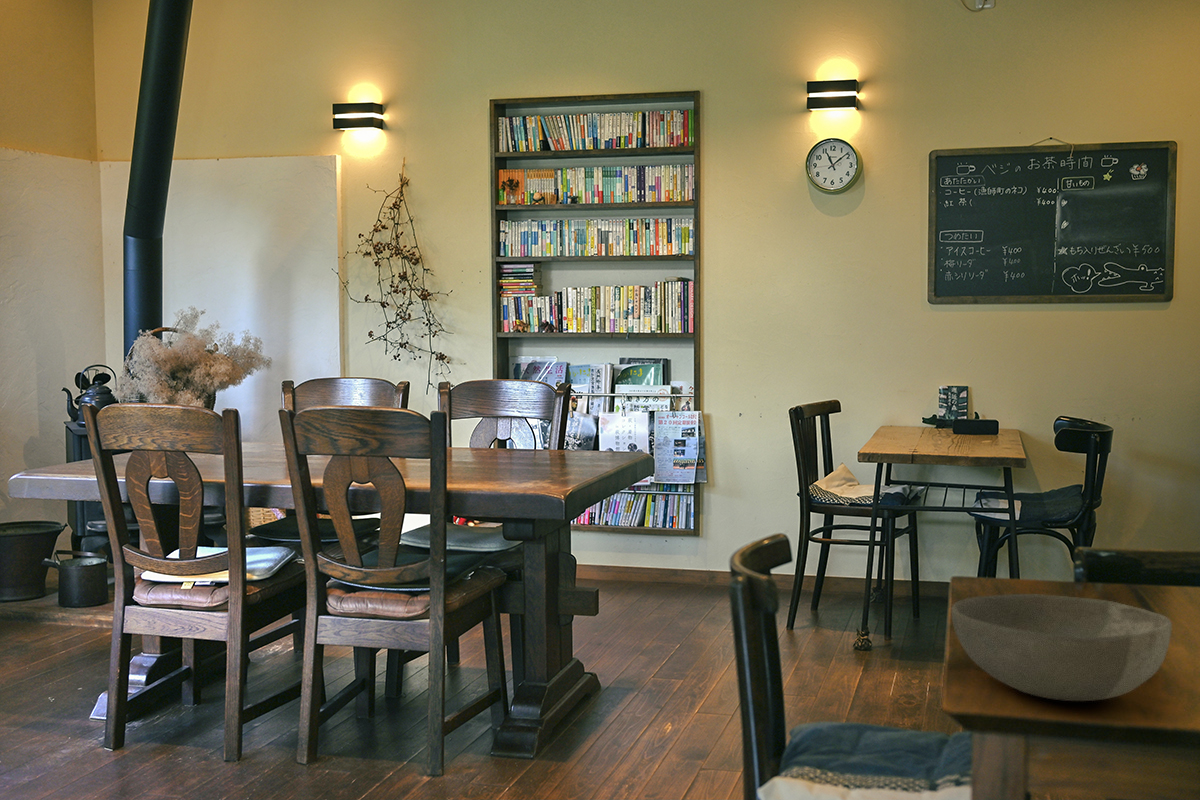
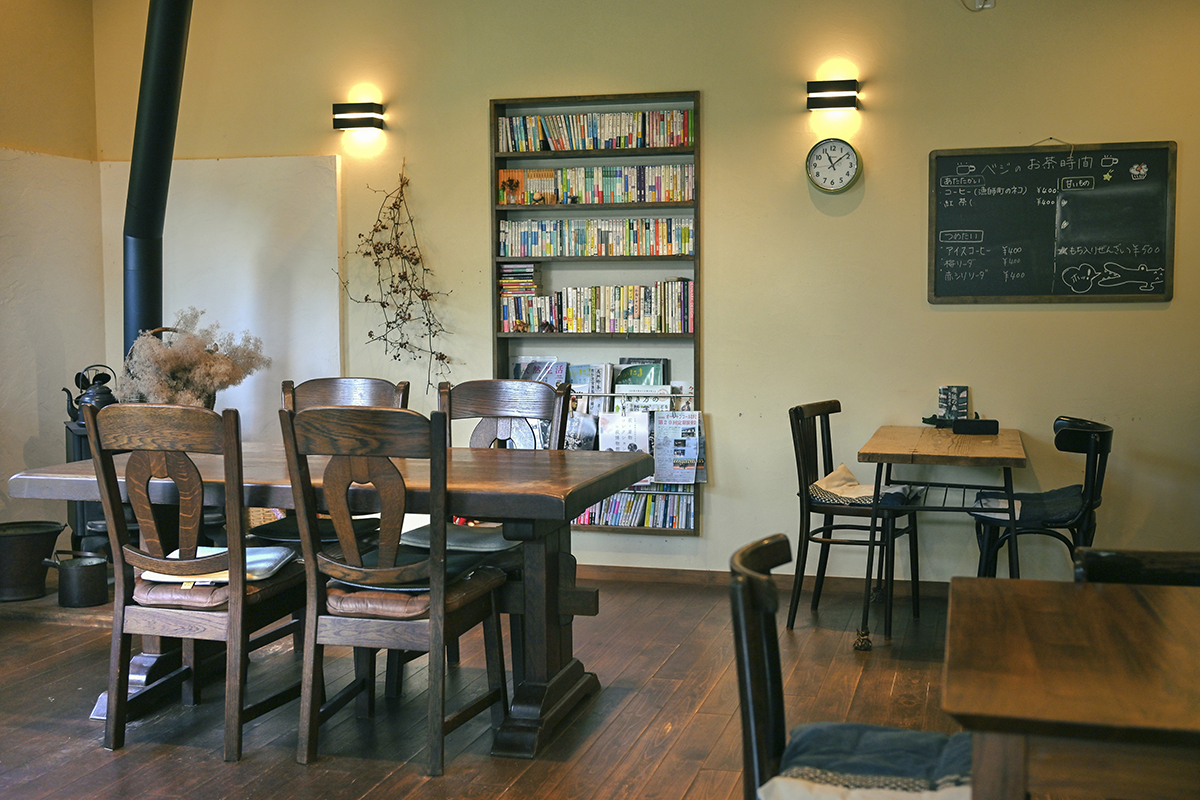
- bowl [950,593,1173,702]
